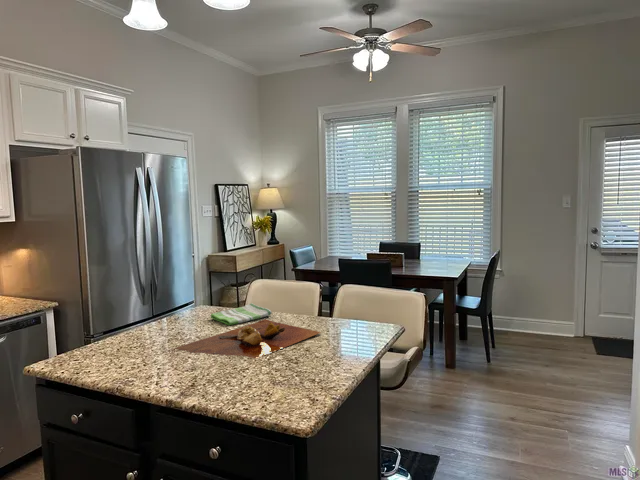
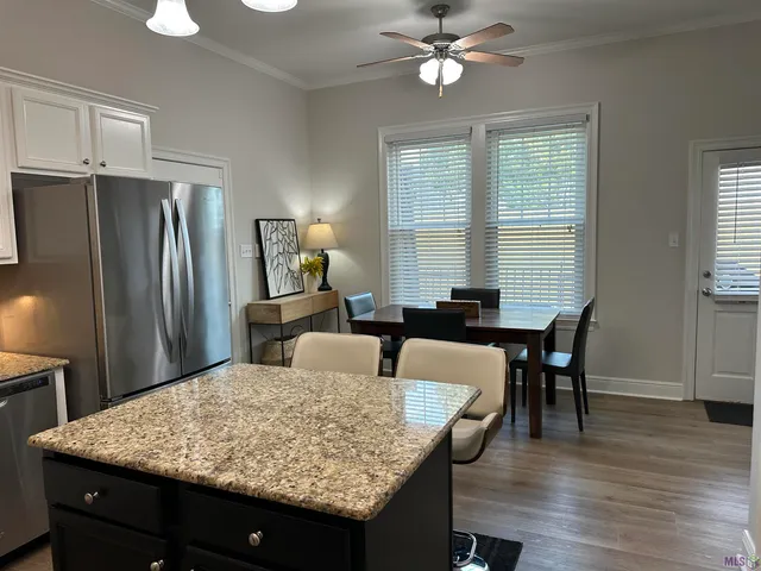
- dish towel [210,302,273,326]
- cutting board [175,319,322,360]
